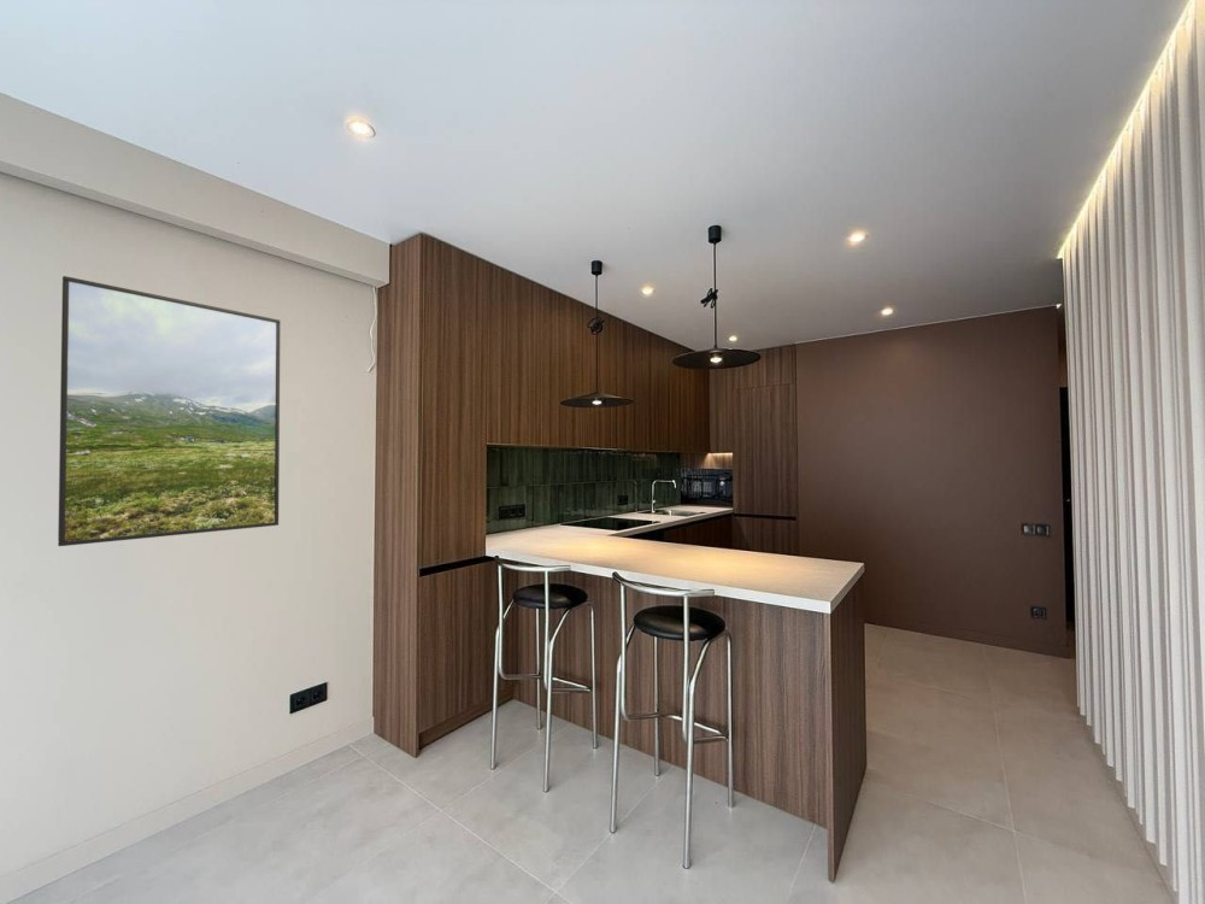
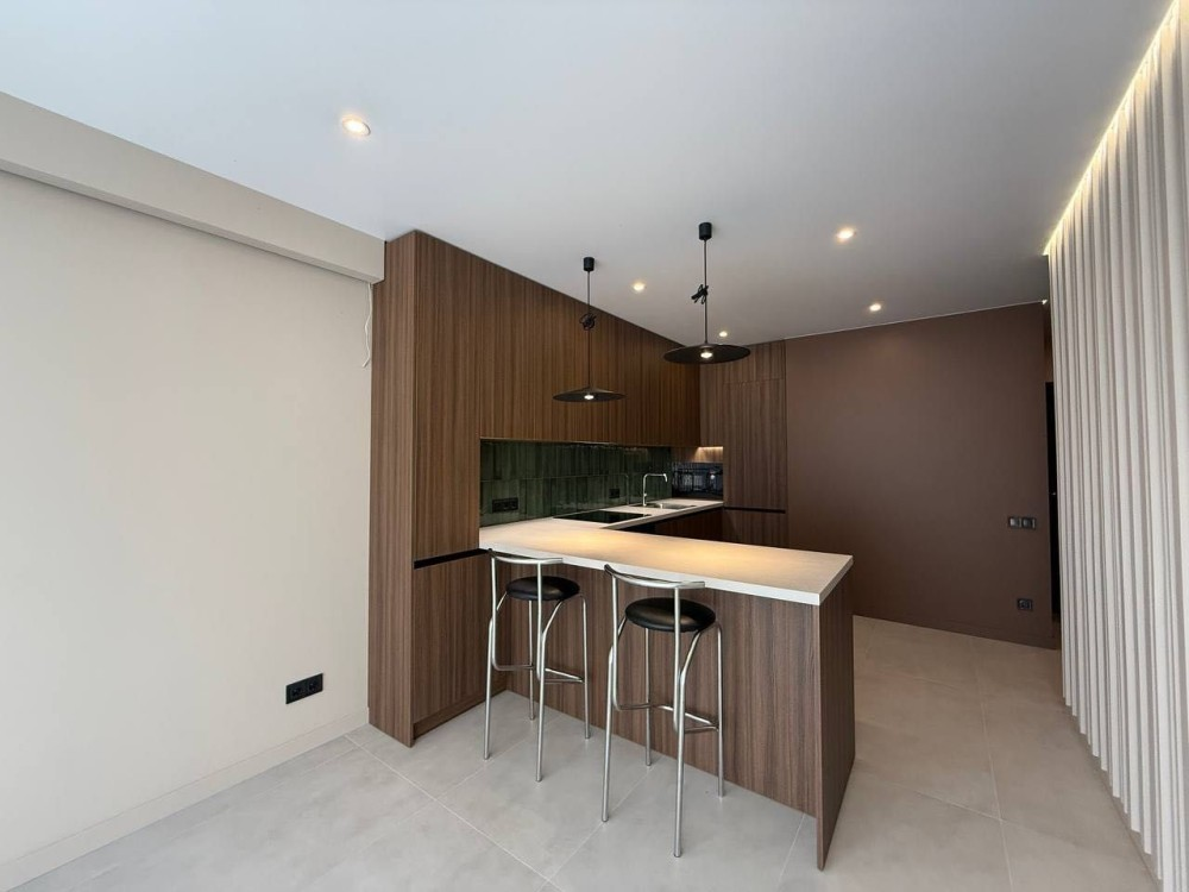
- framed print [57,275,282,547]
